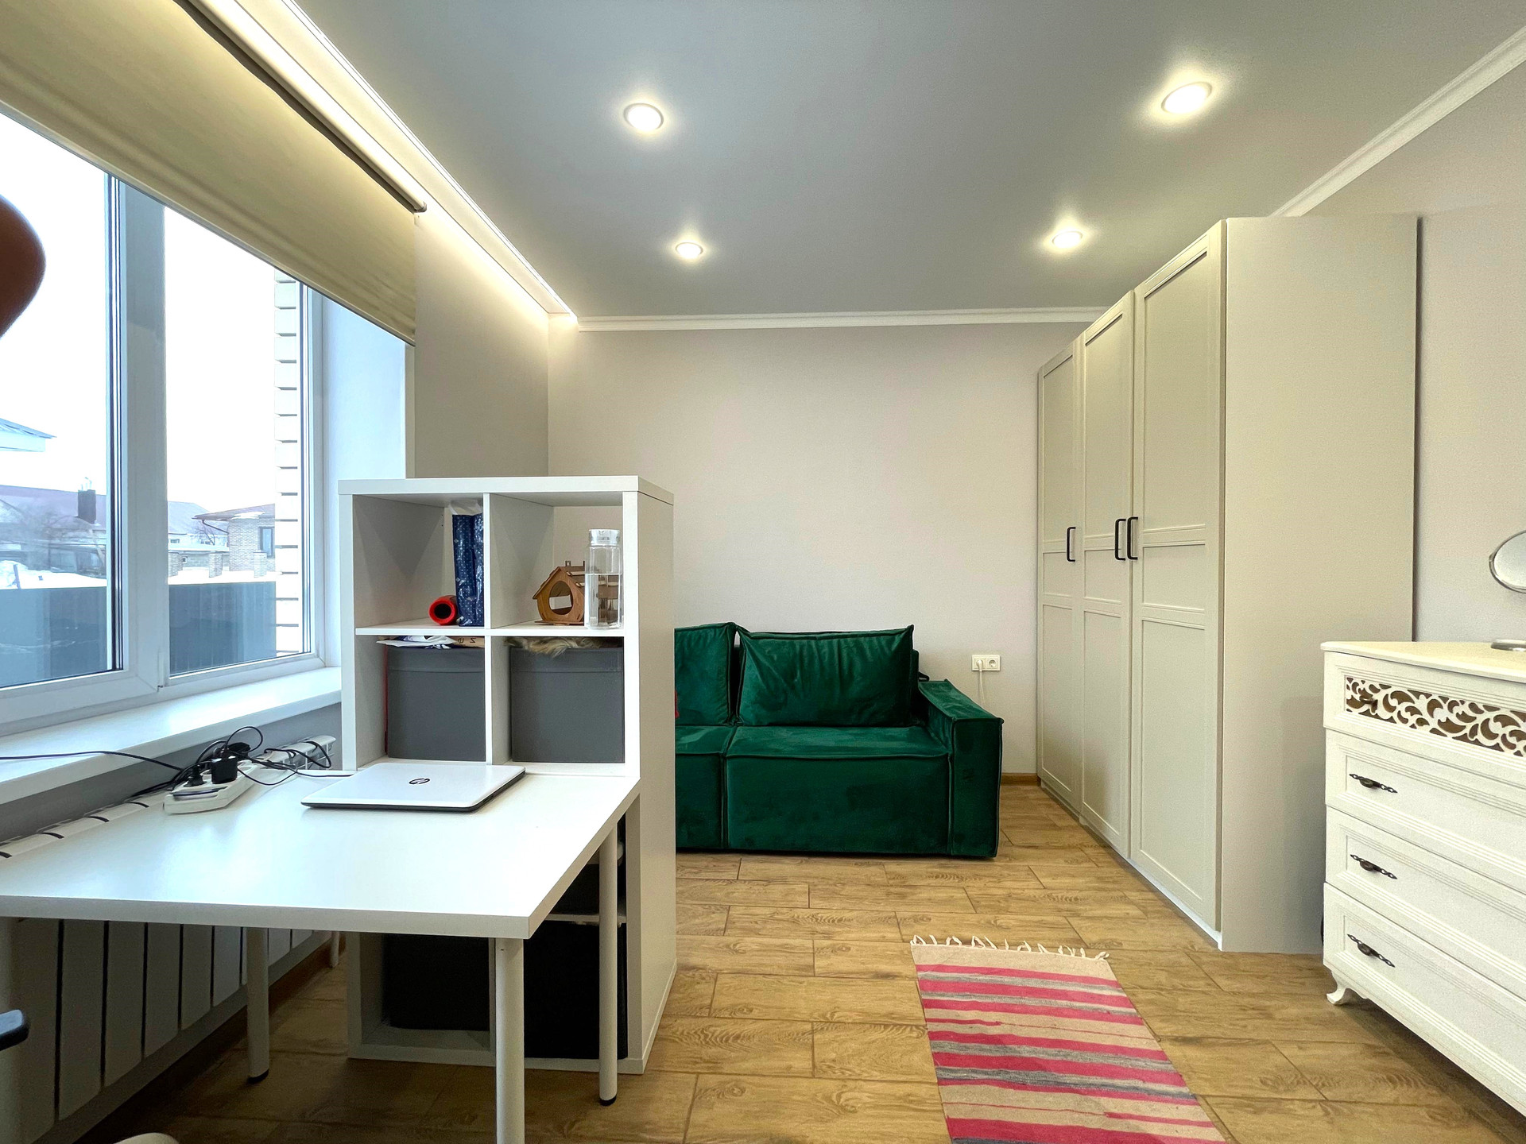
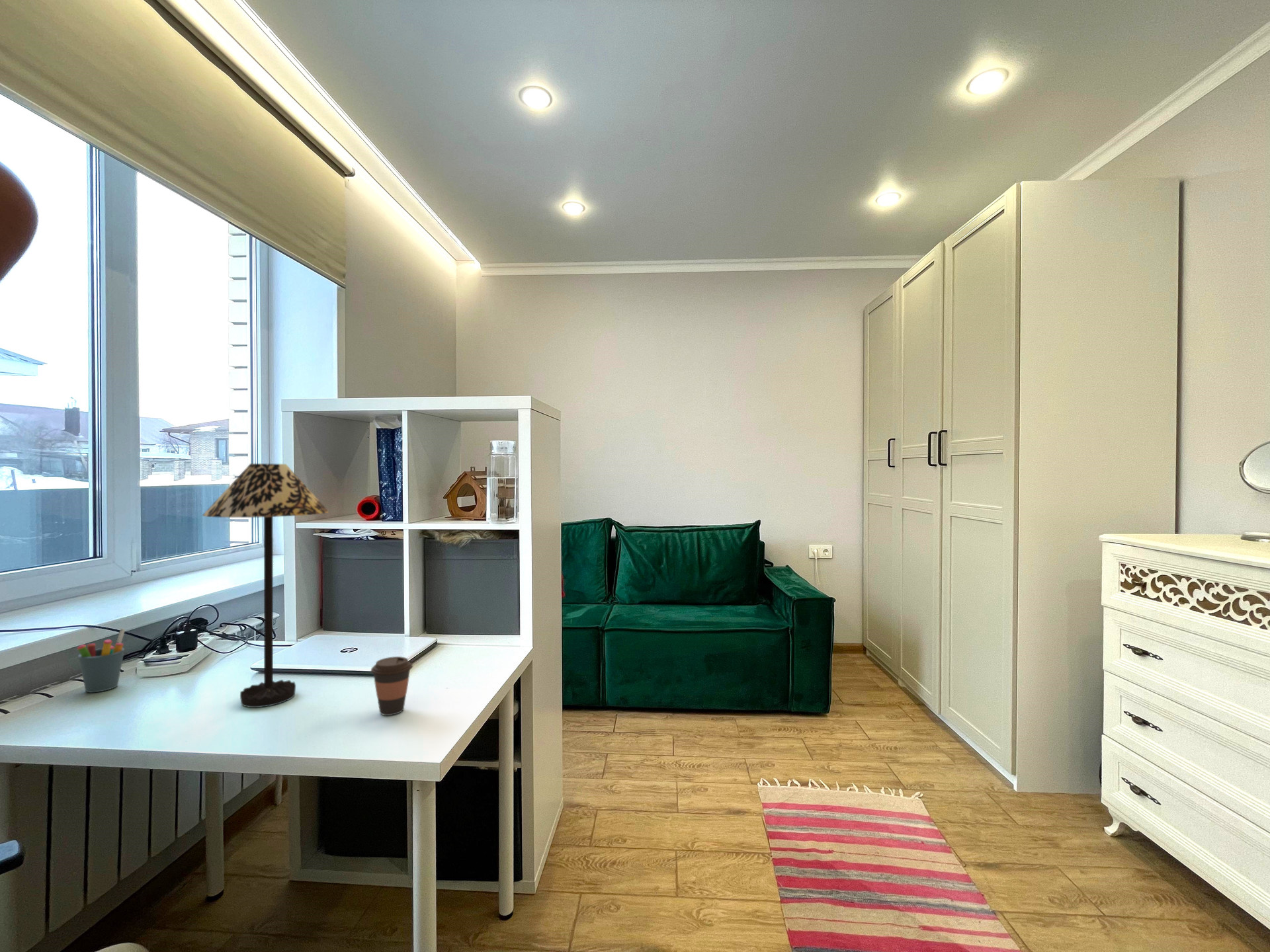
+ table lamp [202,463,330,708]
+ pen holder [77,628,126,693]
+ coffee cup [370,656,413,716]
